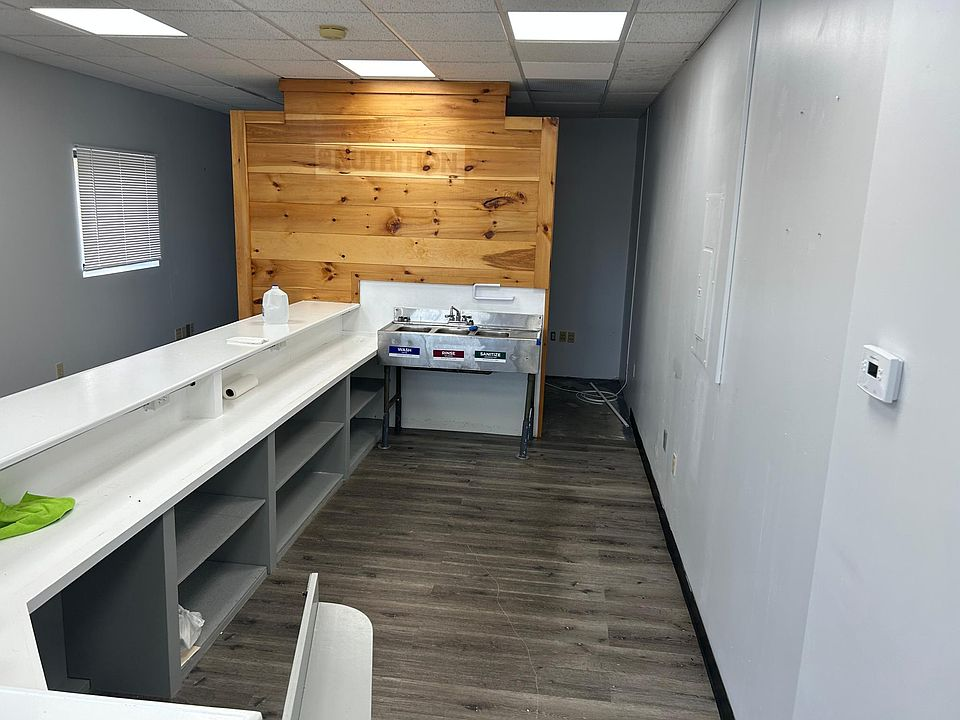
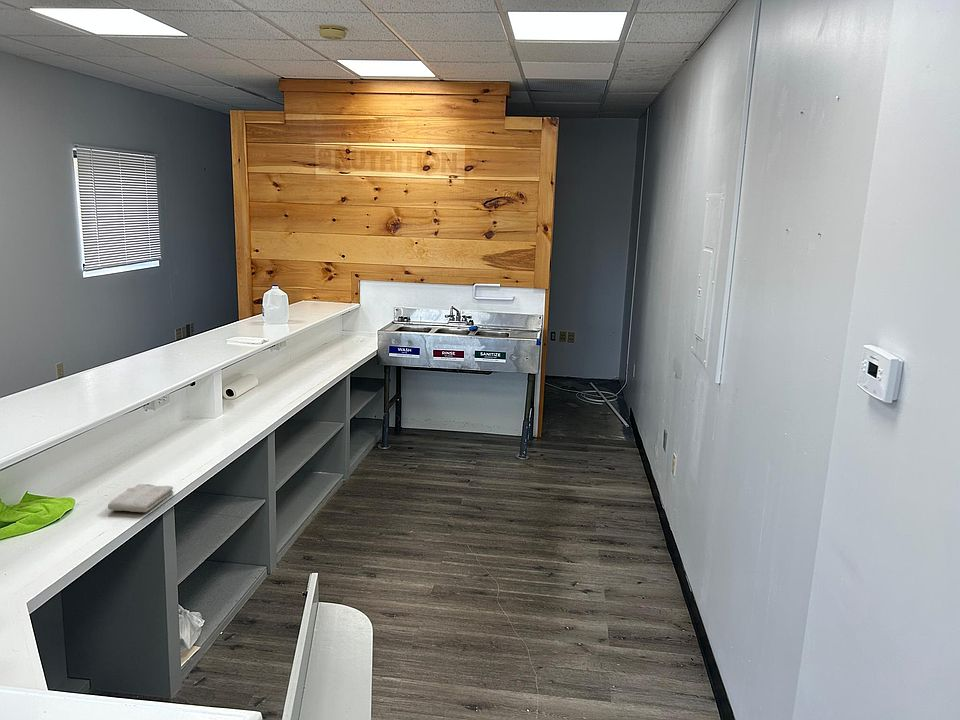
+ washcloth [107,483,174,513]
